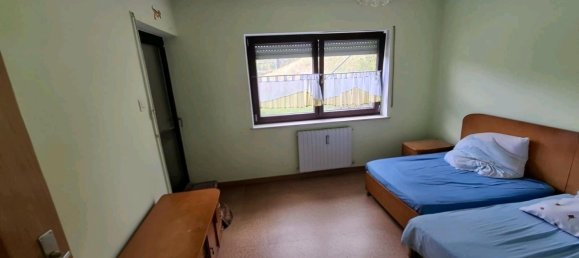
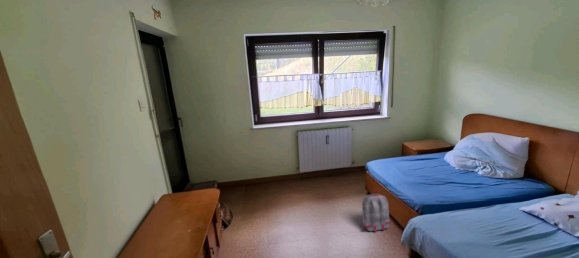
+ backpack [361,188,393,233]
